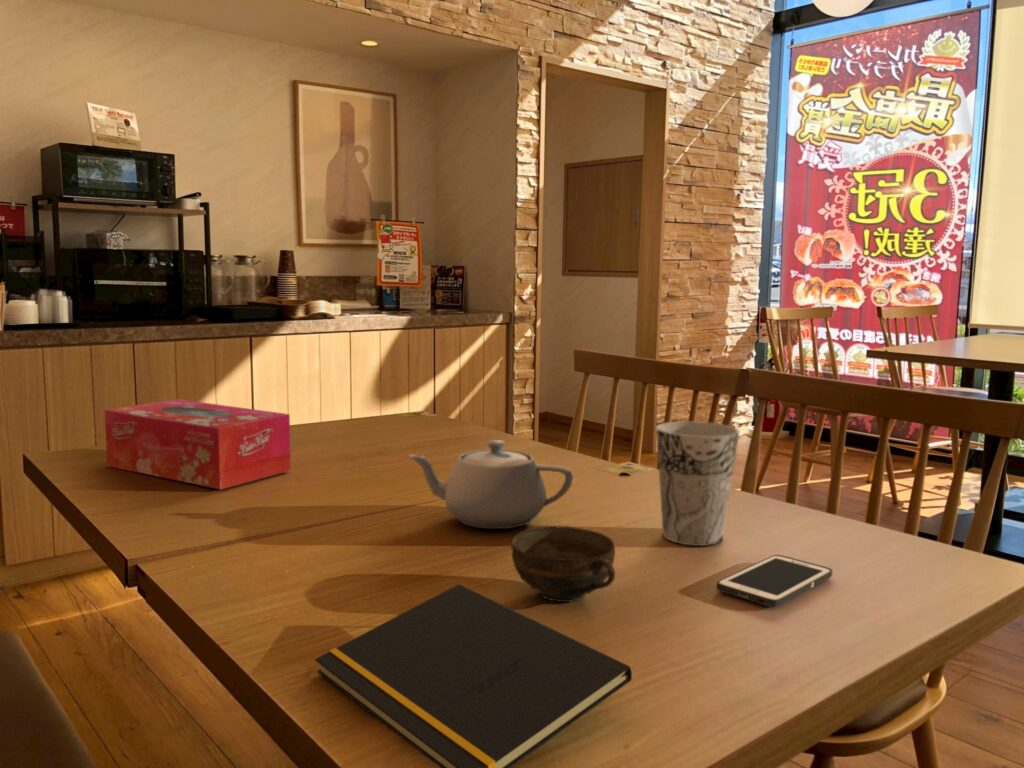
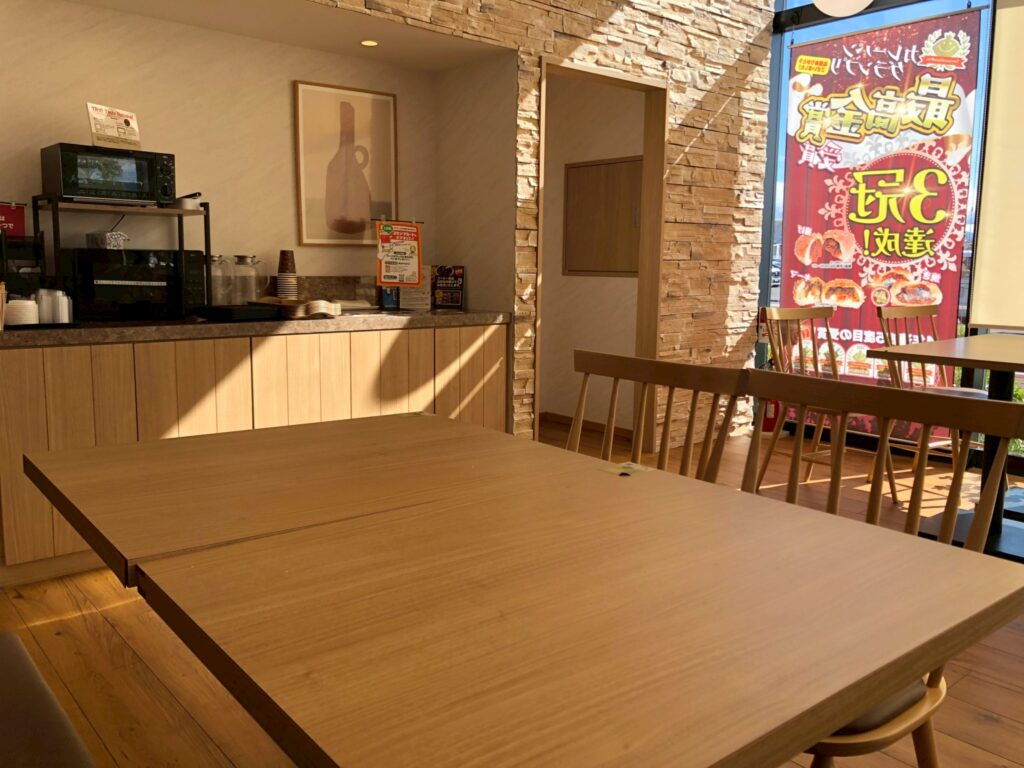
- notepad [314,583,633,768]
- tissue box [103,398,292,491]
- cup [510,526,616,603]
- teapot [407,439,574,530]
- cell phone [716,554,833,608]
- cup [655,421,740,547]
